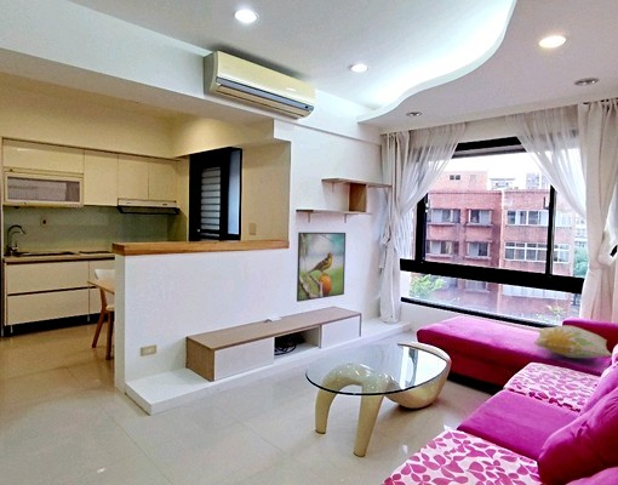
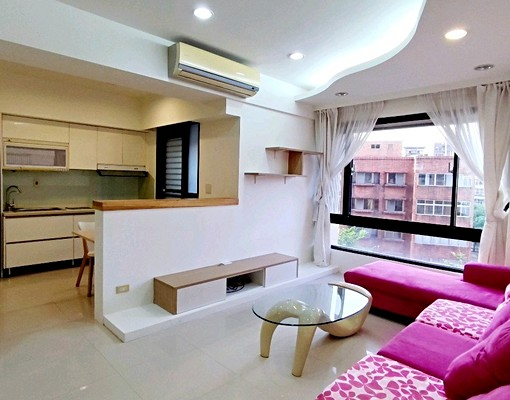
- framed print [296,232,347,303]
- decorative pillow [532,324,613,359]
